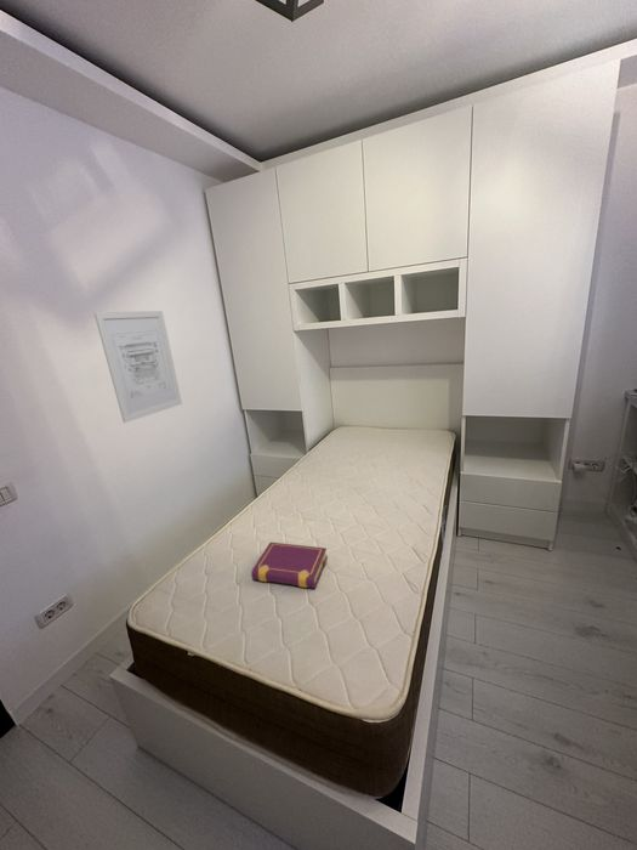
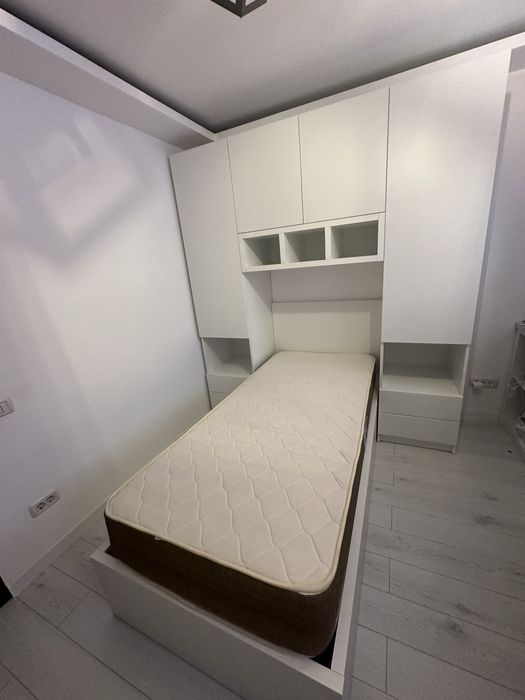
- wall art [93,310,183,424]
- book [250,542,329,589]
